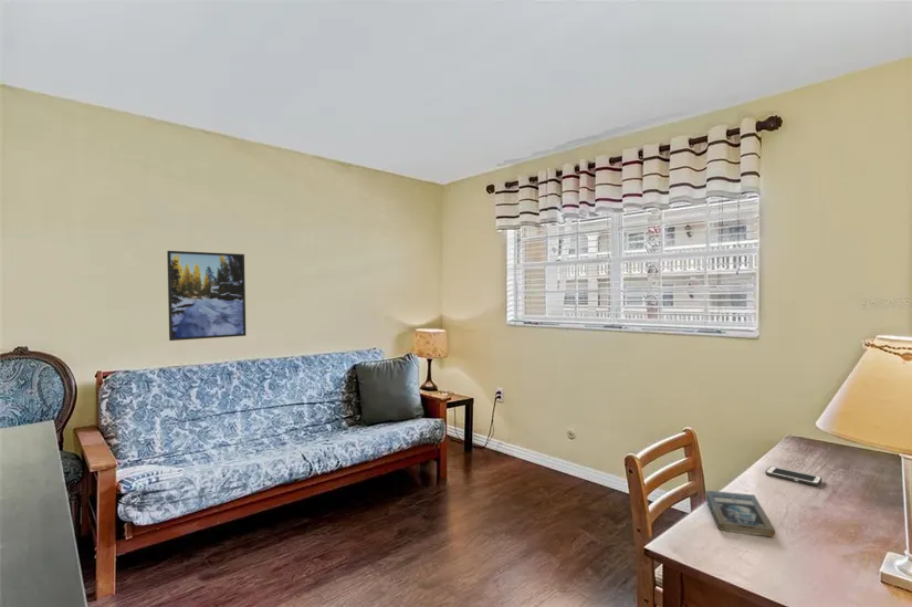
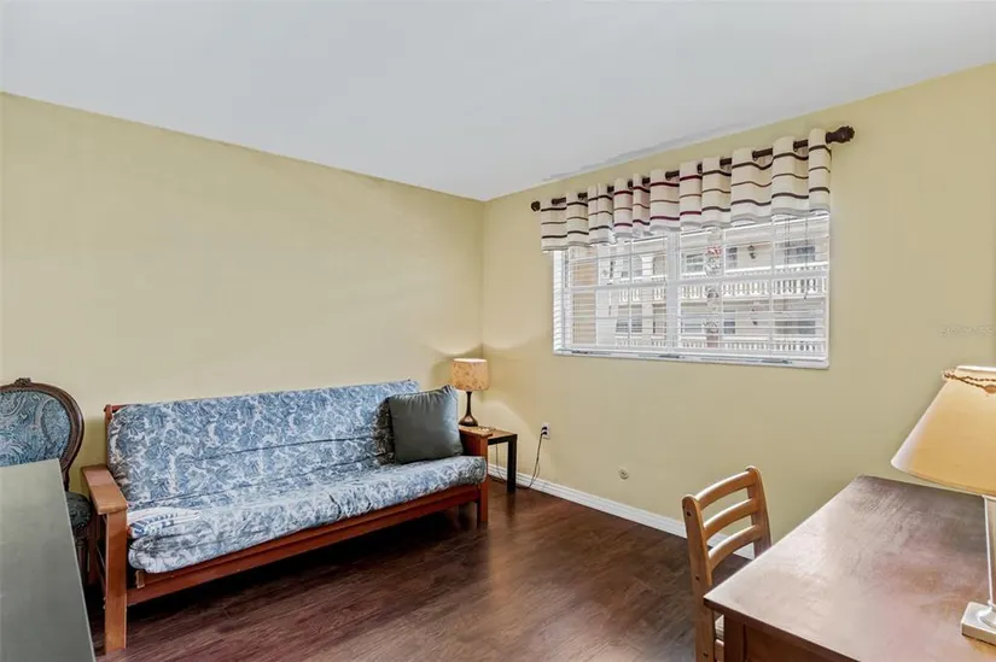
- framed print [166,250,247,342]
- cell phone [764,465,824,486]
- book [704,490,776,538]
